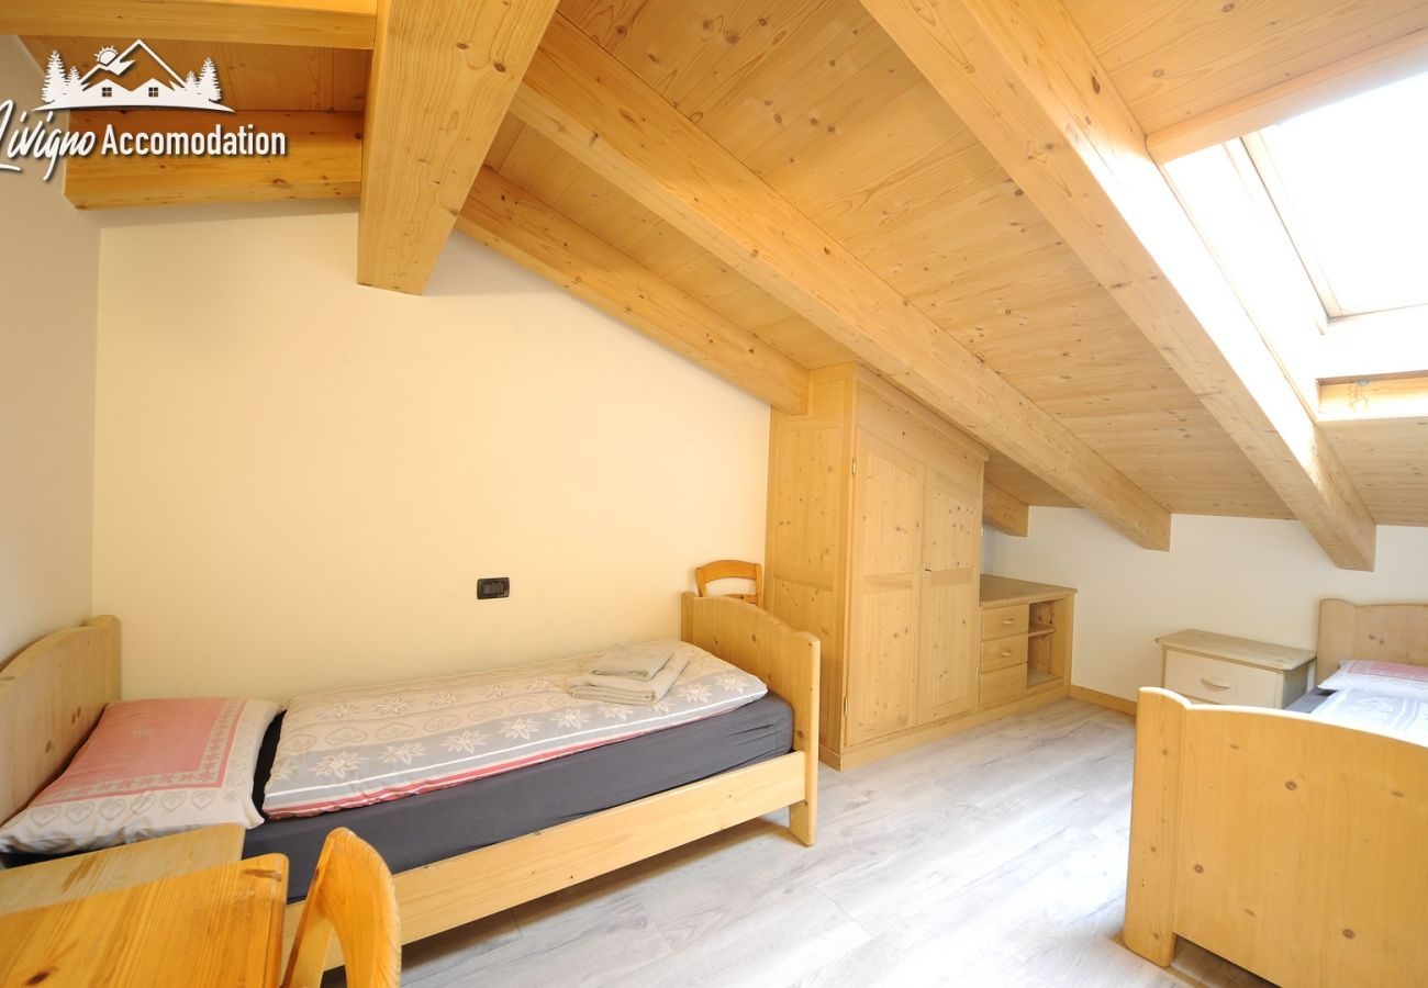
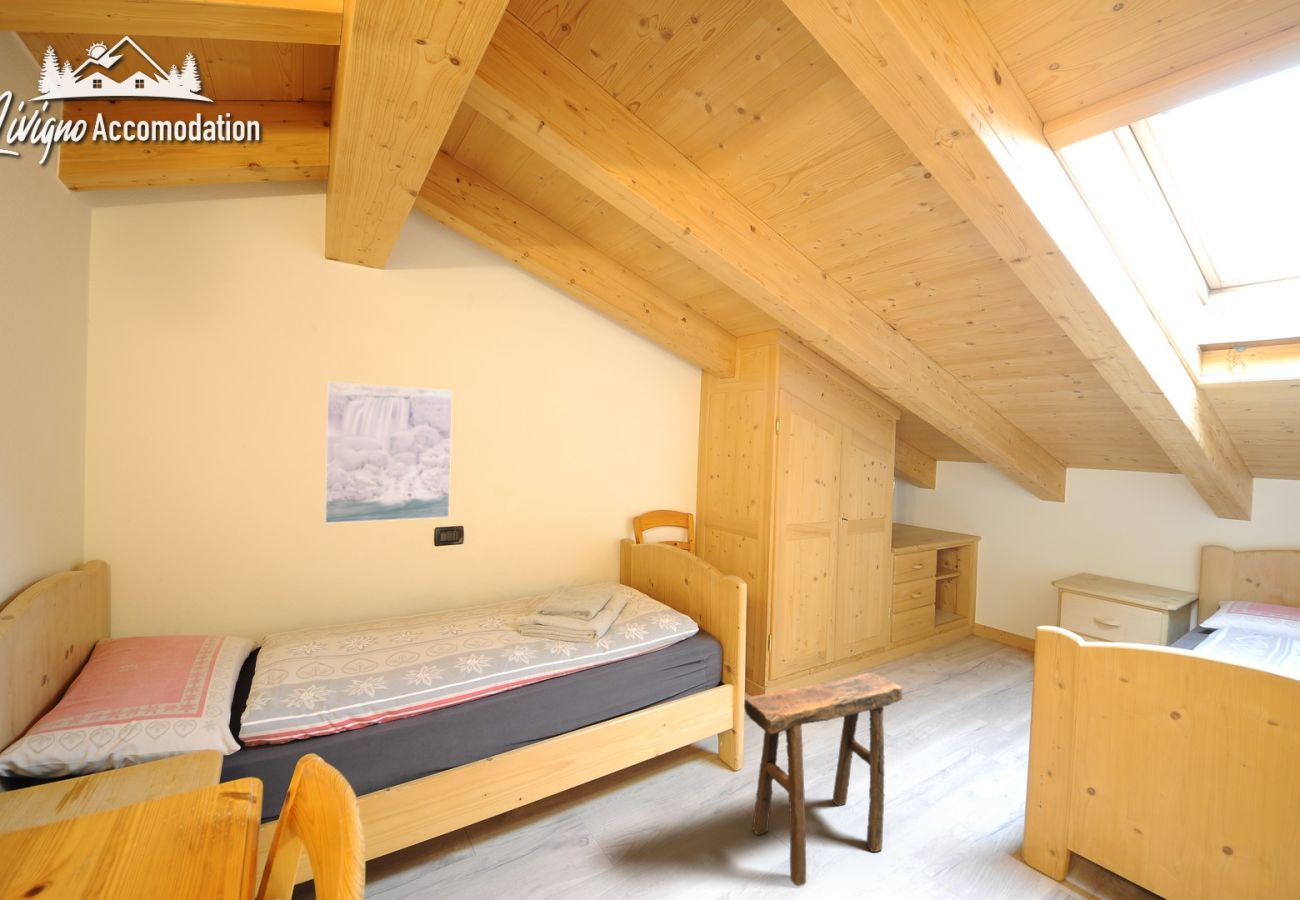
+ stool [743,672,904,887]
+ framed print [324,381,453,525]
